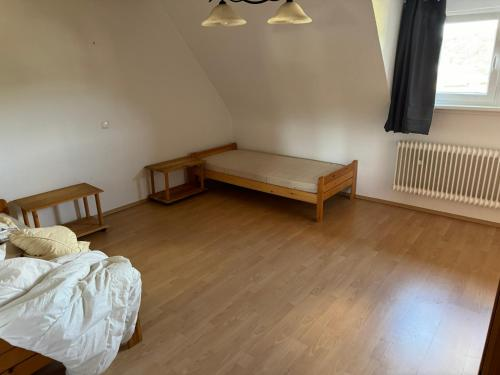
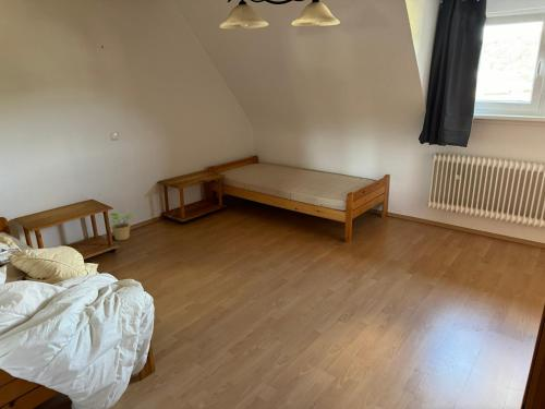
+ potted plant [109,209,134,241]
